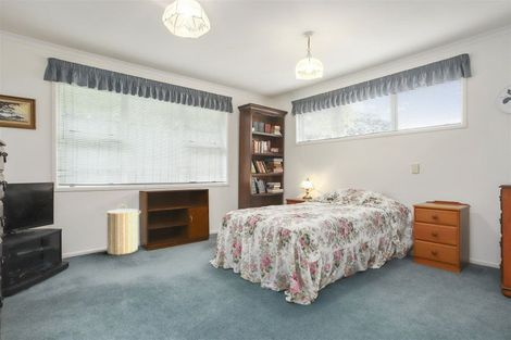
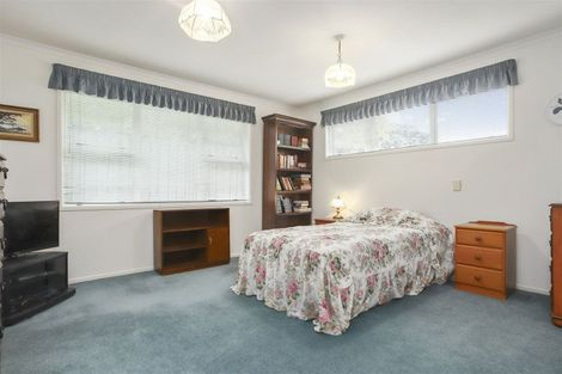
- laundry hamper [102,203,141,256]
